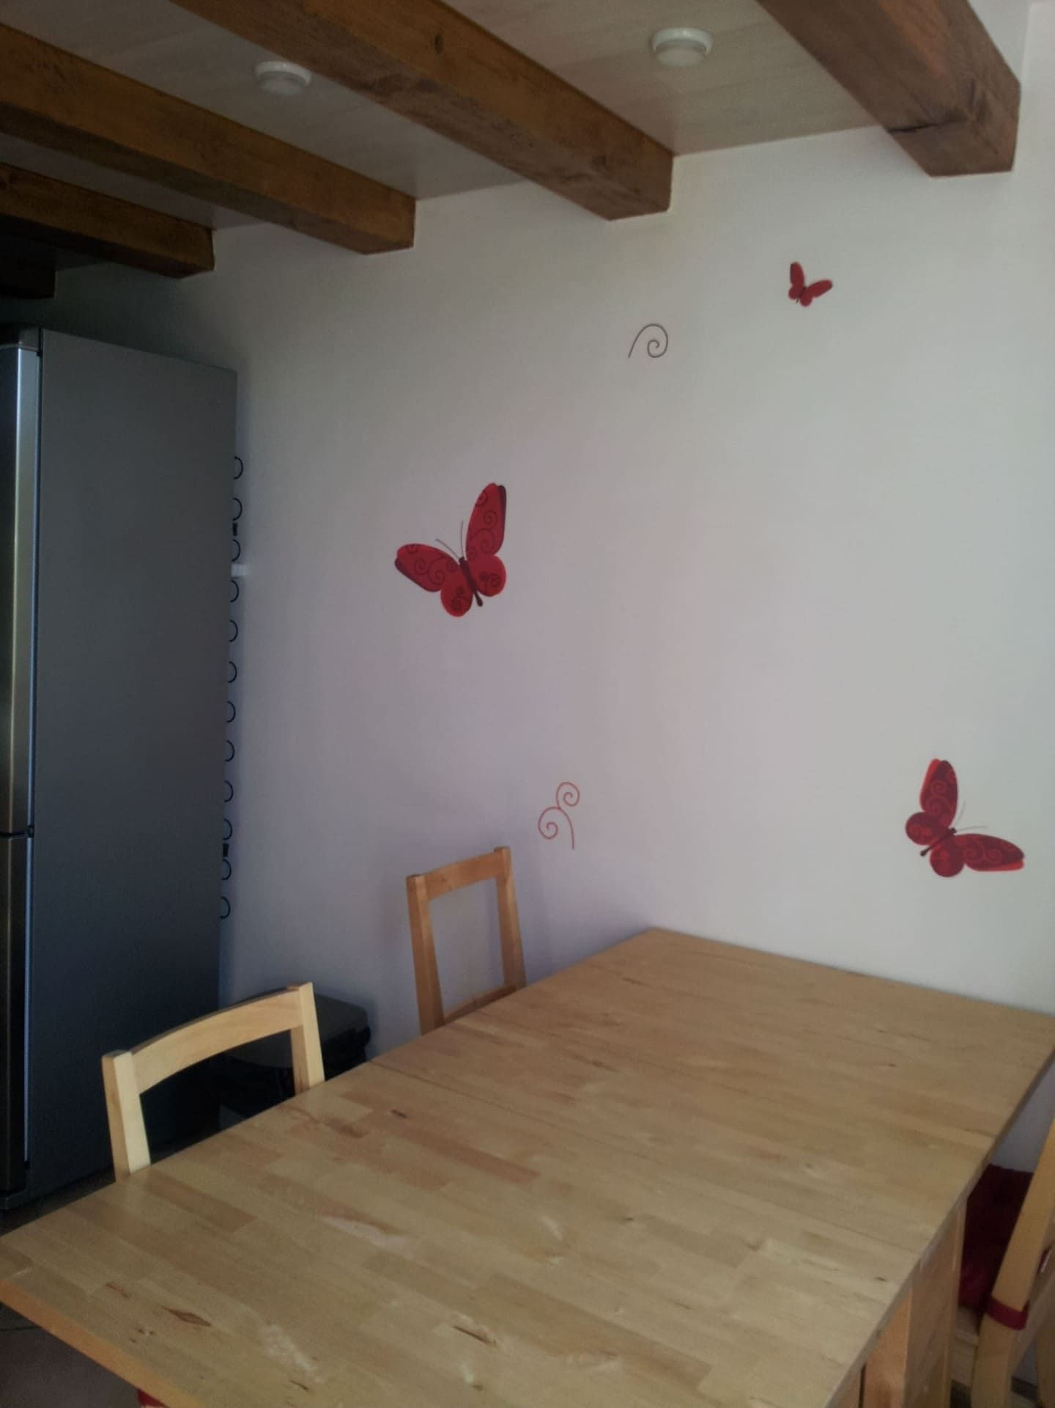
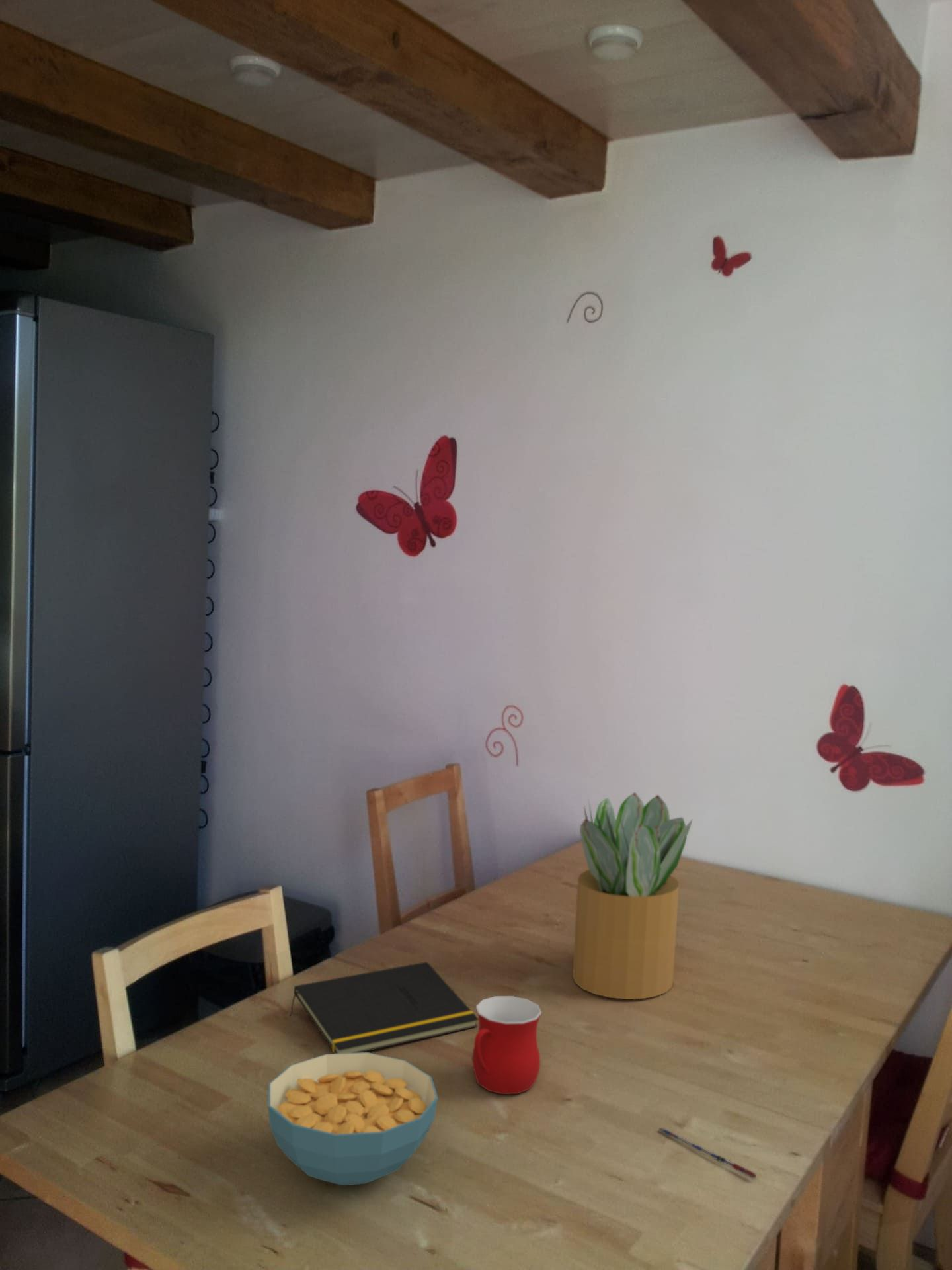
+ pen [658,1126,757,1179]
+ cereal bowl [267,1052,439,1186]
+ potted plant [572,792,693,1000]
+ notepad [289,961,479,1054]
+ mug [471,995,542,1095]
